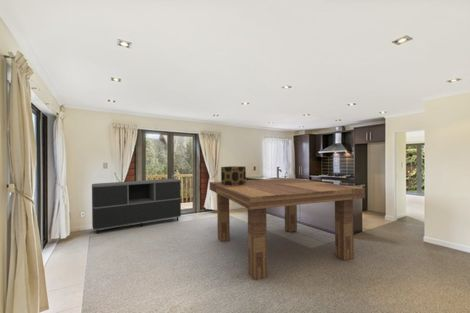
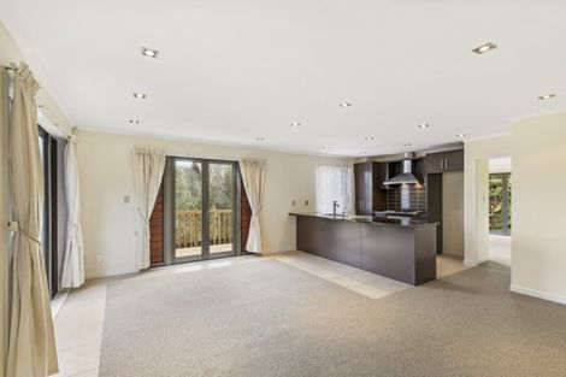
- decorative cube [220,165,247,186]
- dining table [209,177,366,281]
- sideboard [91,178,182,235]
